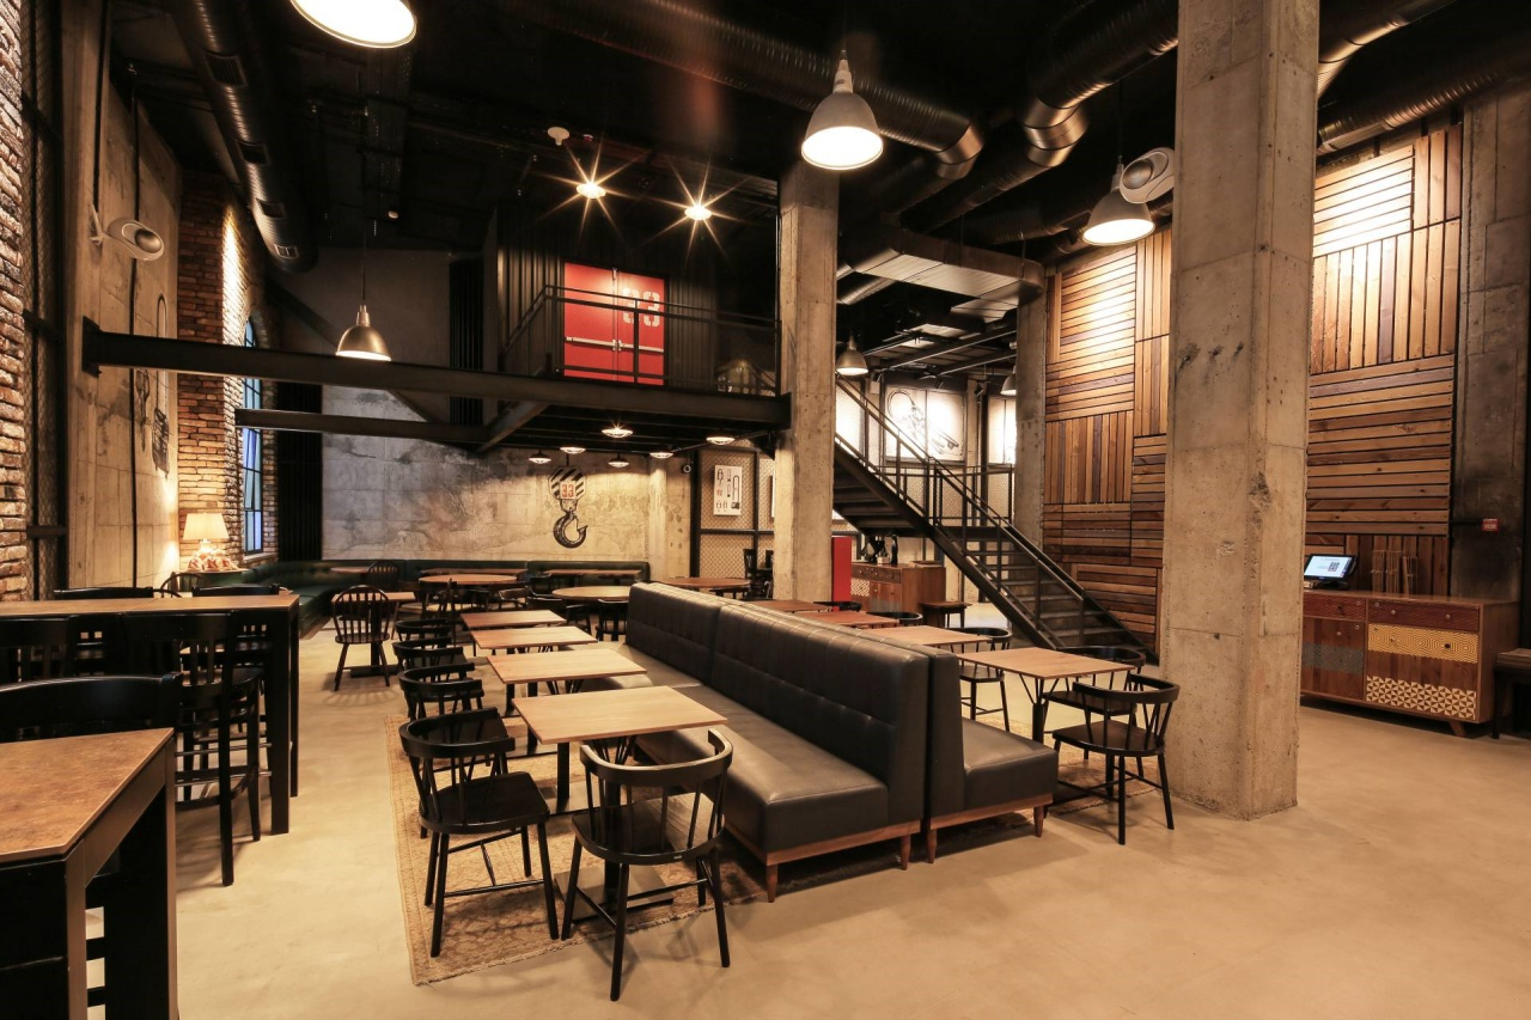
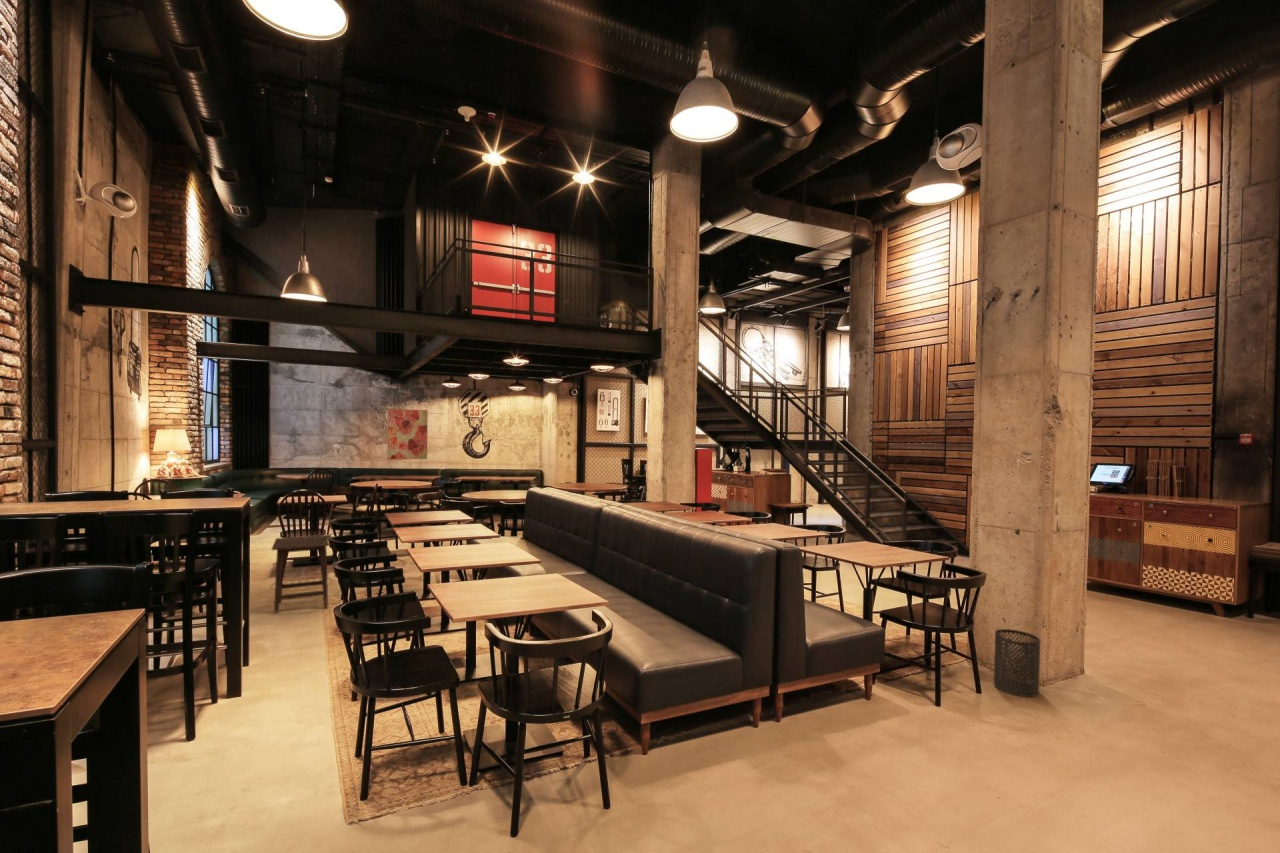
+ wall art [386,408,429,461]
+ trash can [993,628,1041,698]
+ side table [271,534,332,615]
